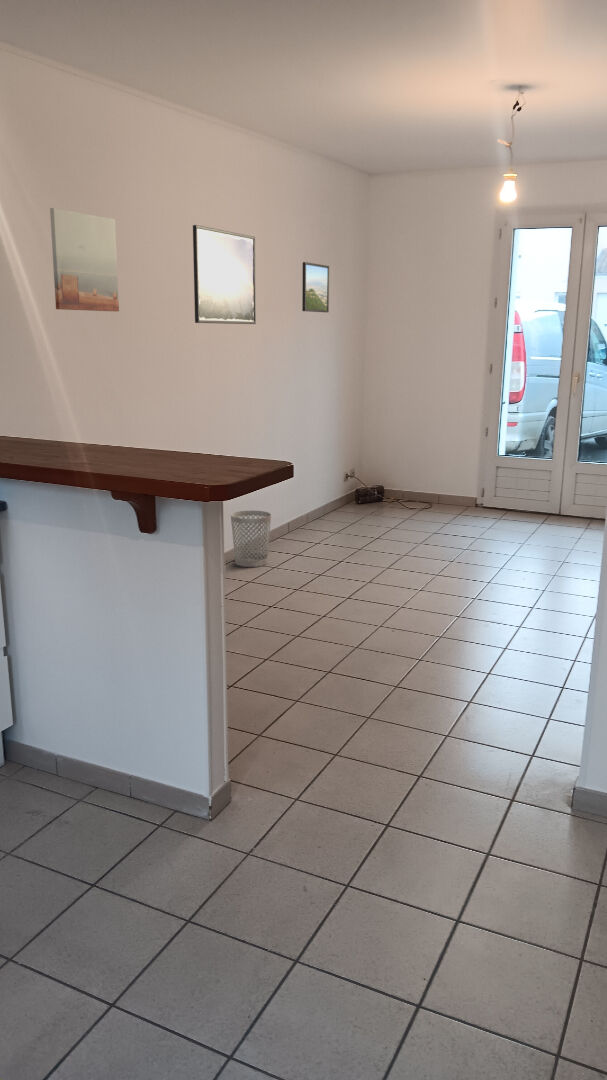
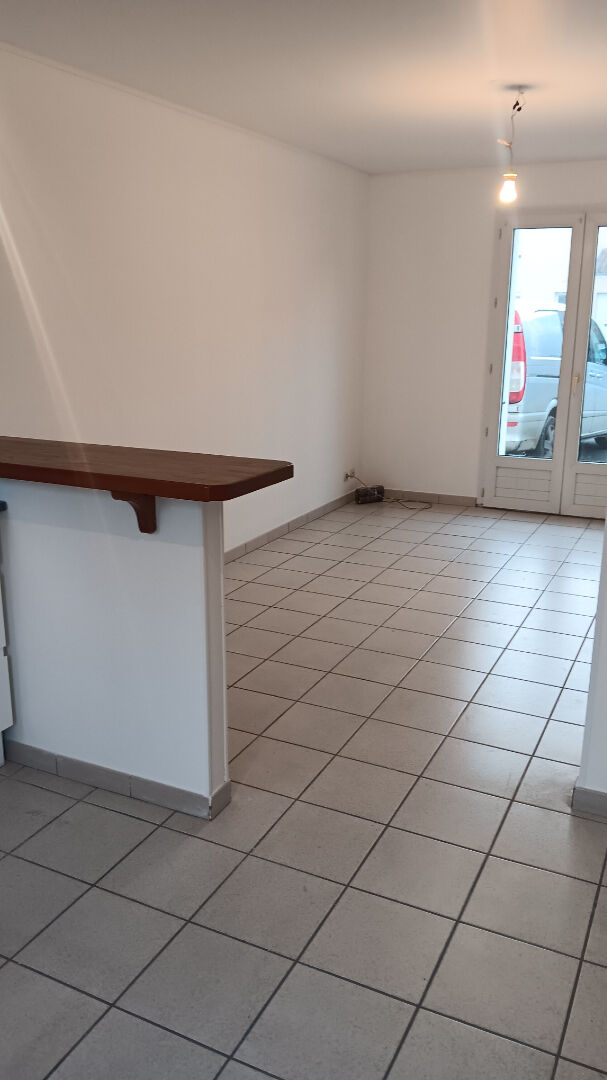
- wall art [49,207,120,312]
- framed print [301,261,330,313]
- wastebasket [230,510,272,568]
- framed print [192,224,257,325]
